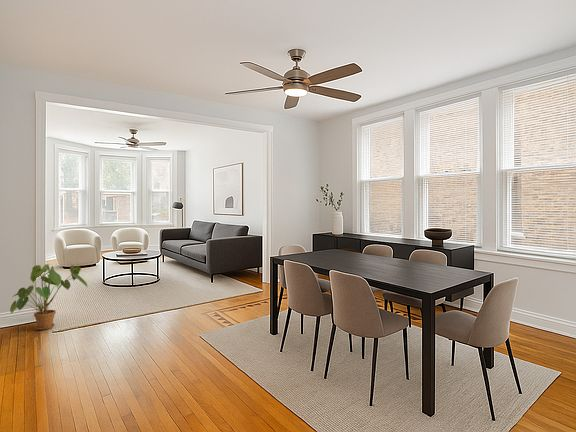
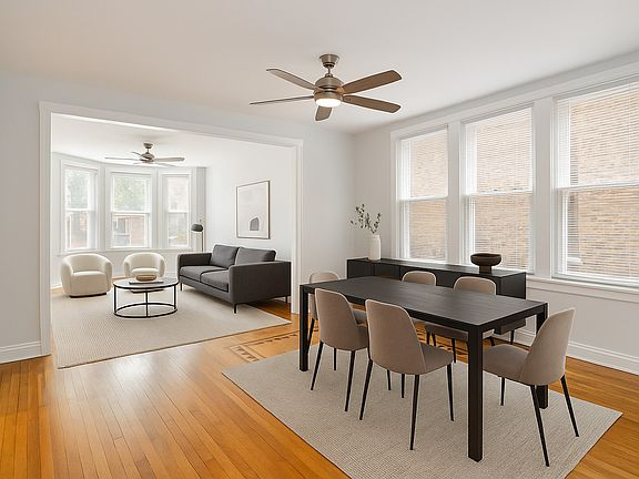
- house plant [9,263,89,331]
